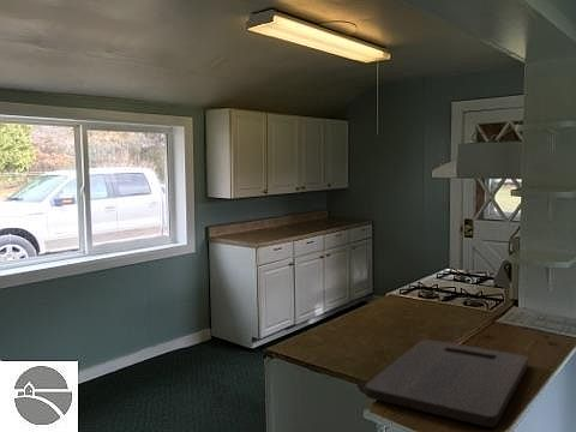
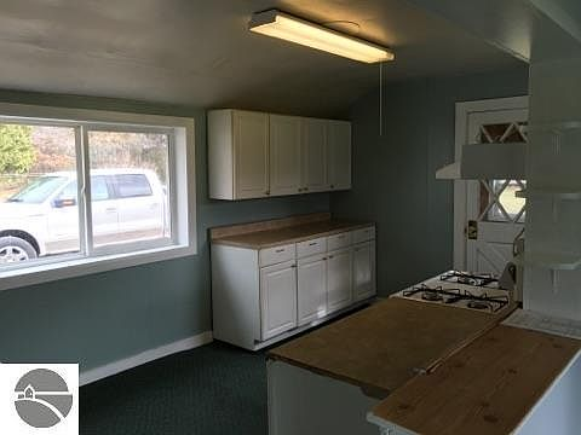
- cutting board [365,338,529,428]
